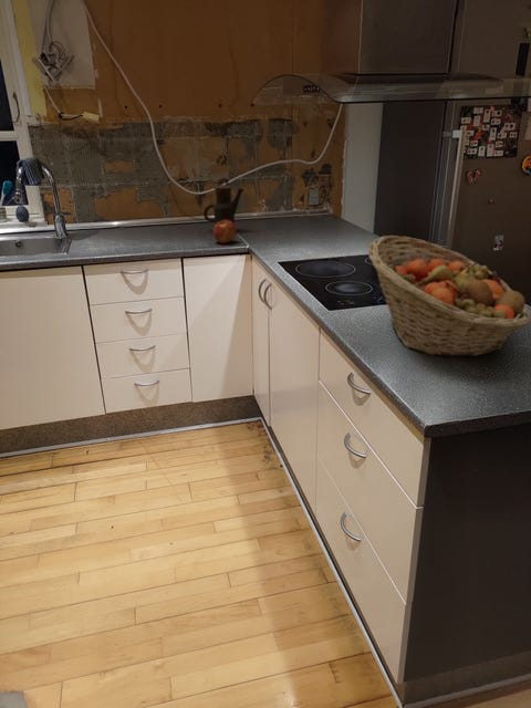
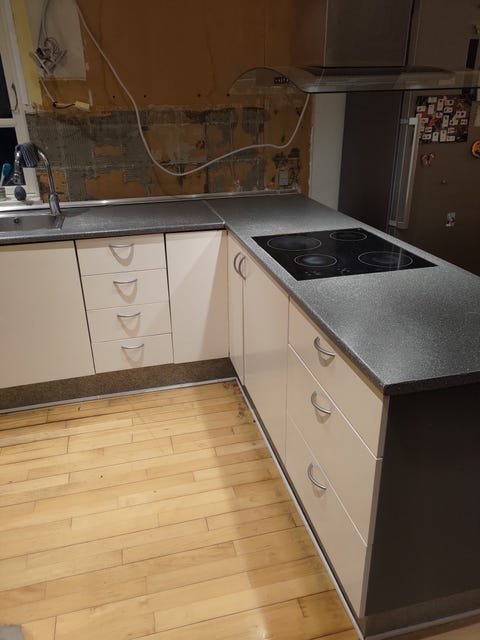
- apple [212,220,237,244]
- fruit basket [367,235,531,357]
- teapot [202,177,246,226]
